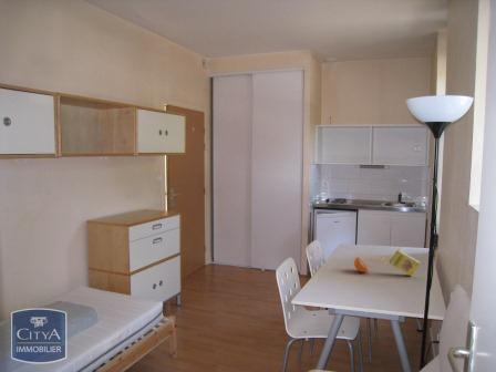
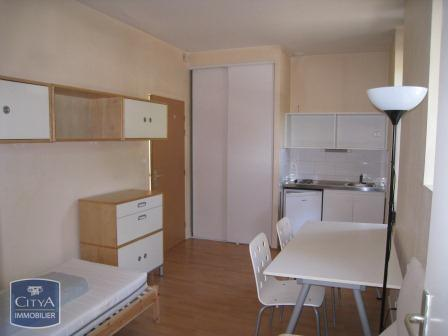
- cereal box [353,246,421,278]
